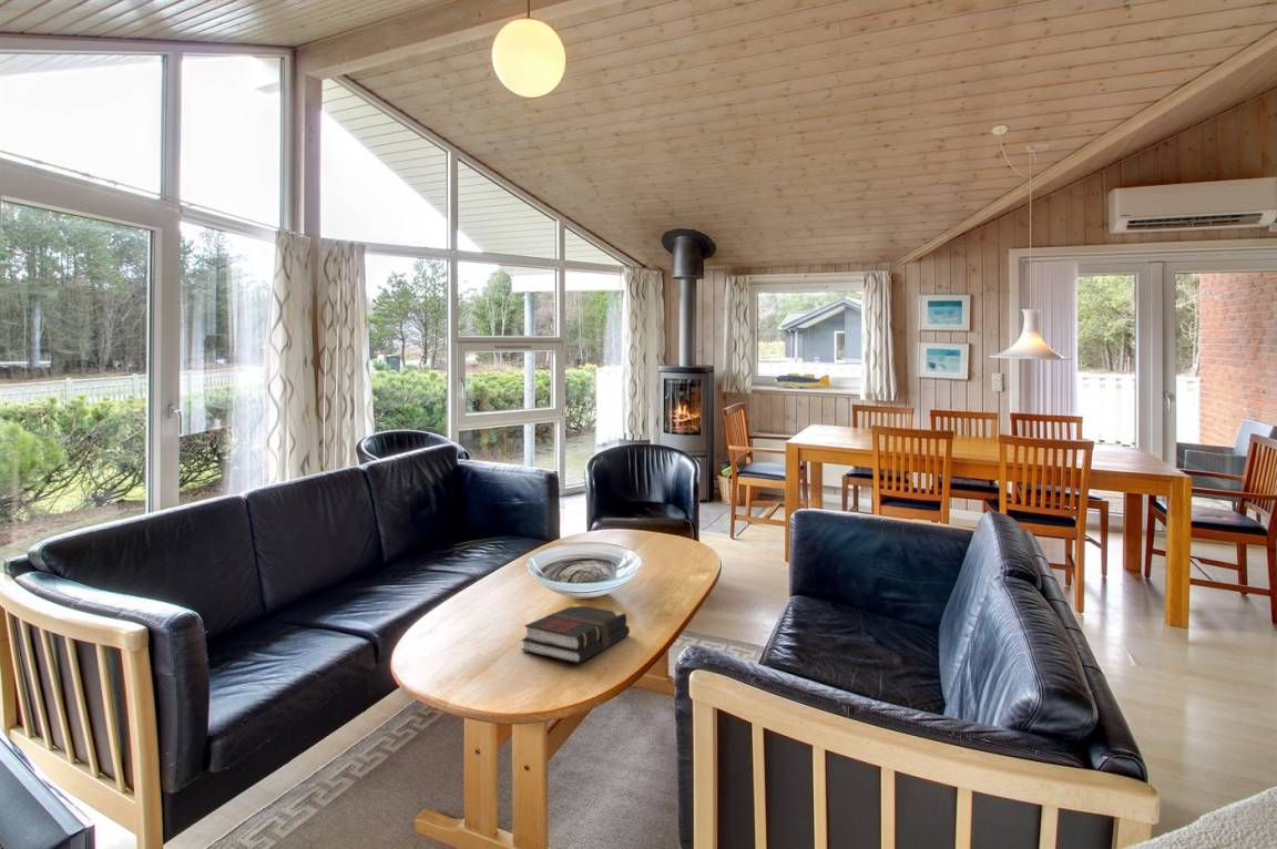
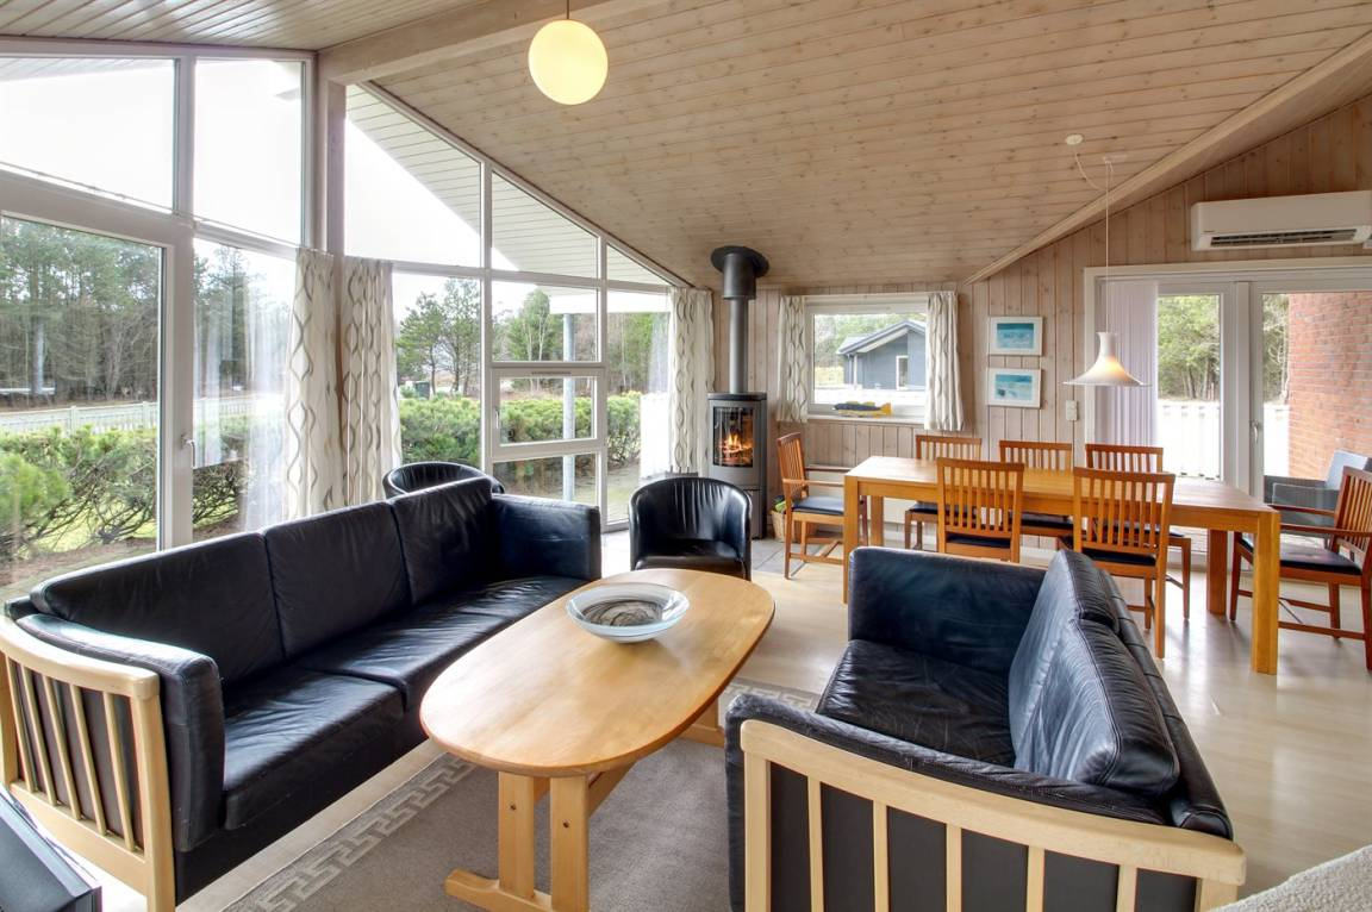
- book [520,603,631,664]
